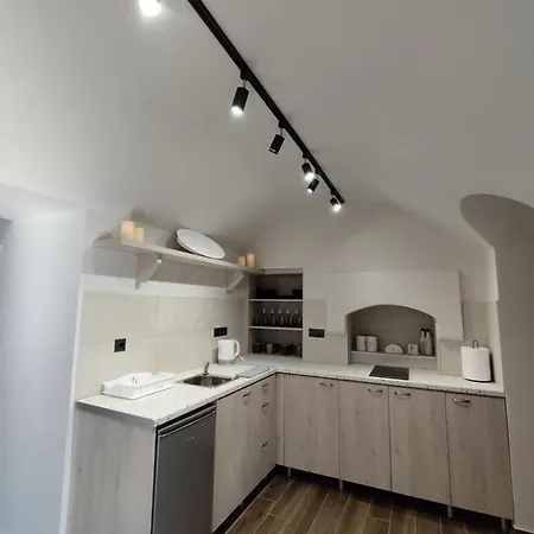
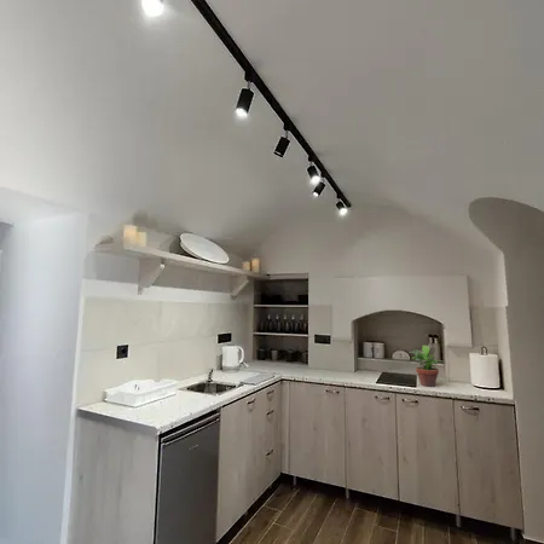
+ potted plant [407,345,447,388]
